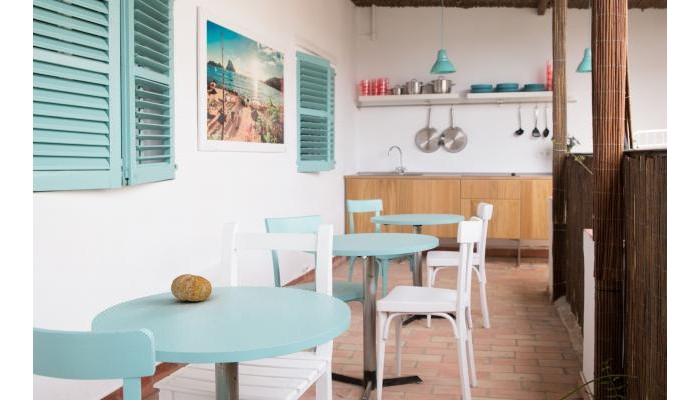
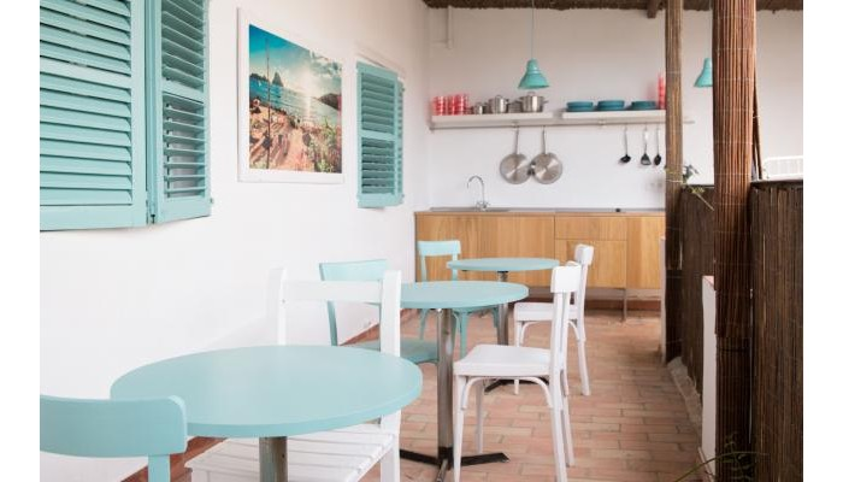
- fruit [170,273,213,302]
